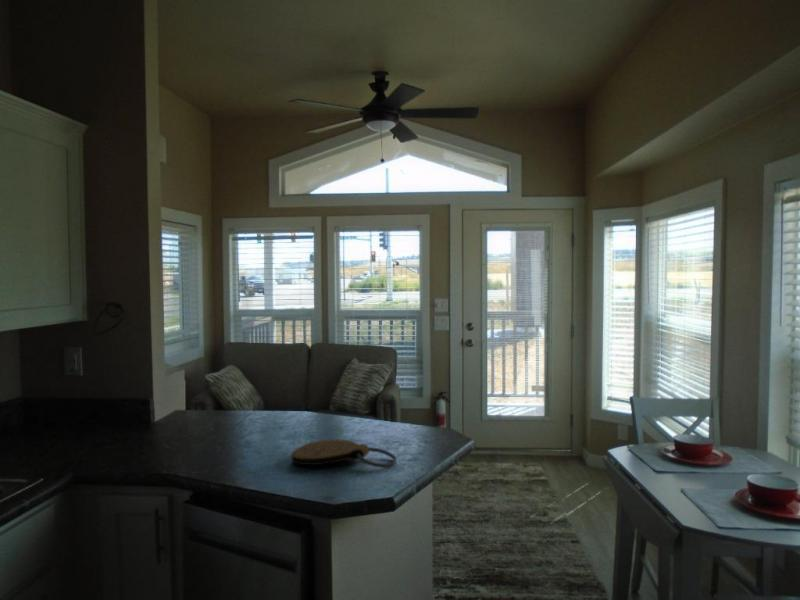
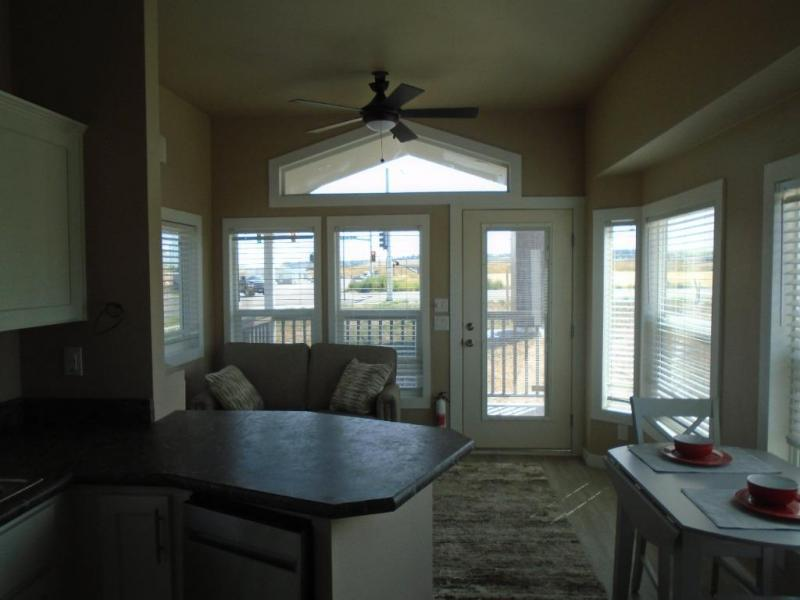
- key chain [290,438,398,469]
